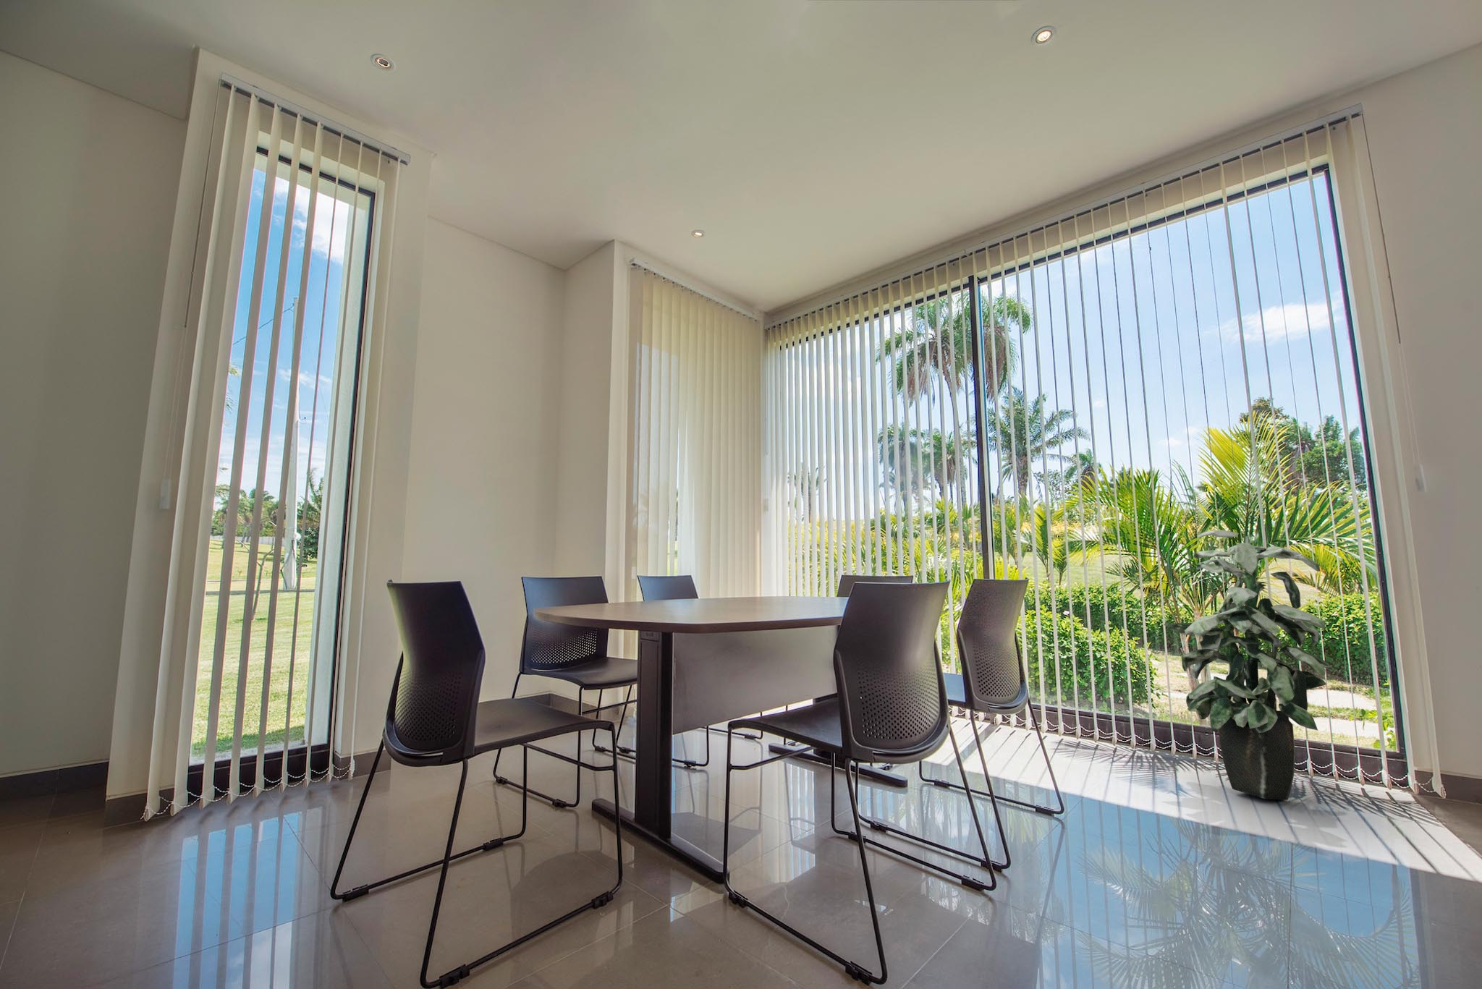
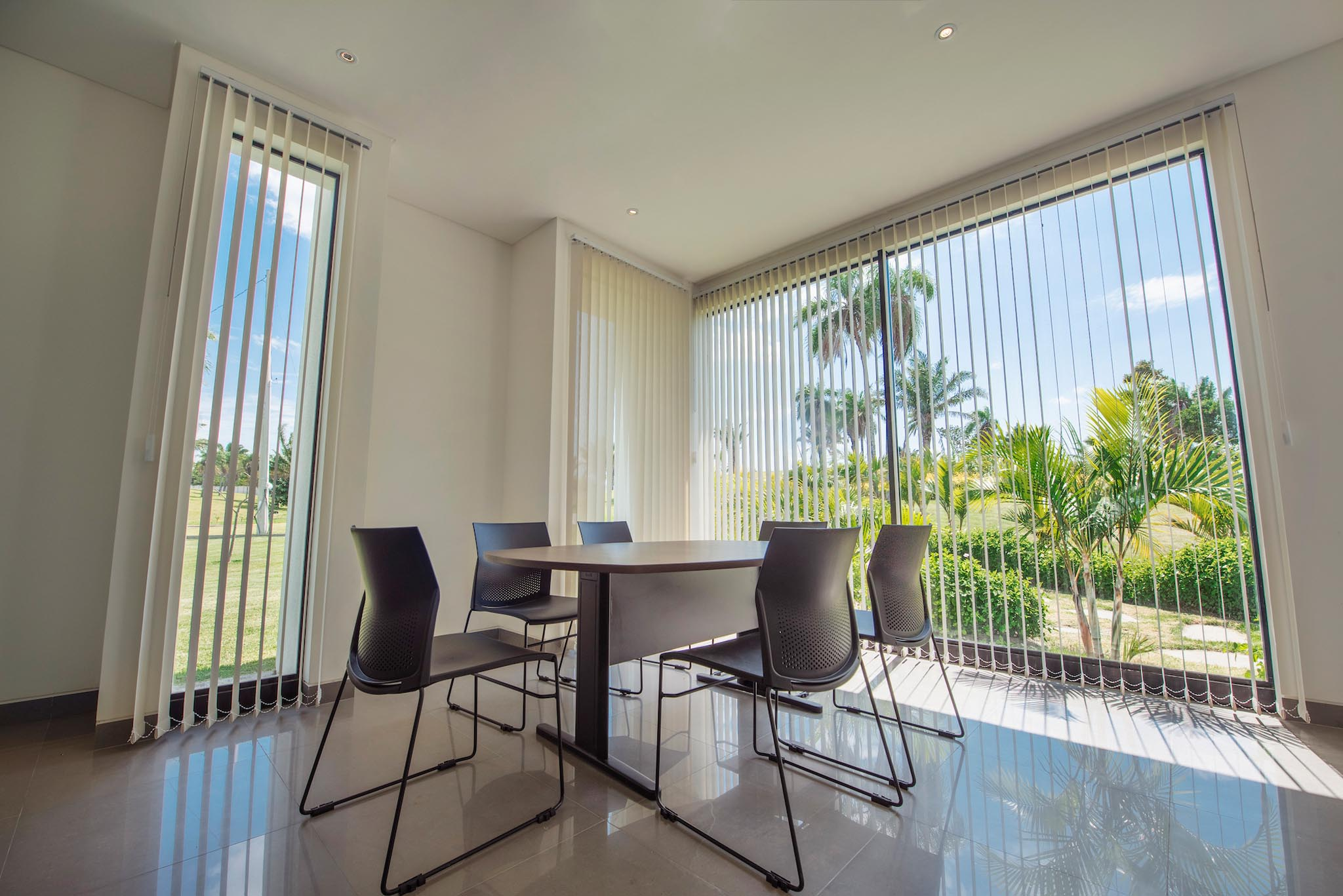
- indoor plant [1163,530,1333,800]
